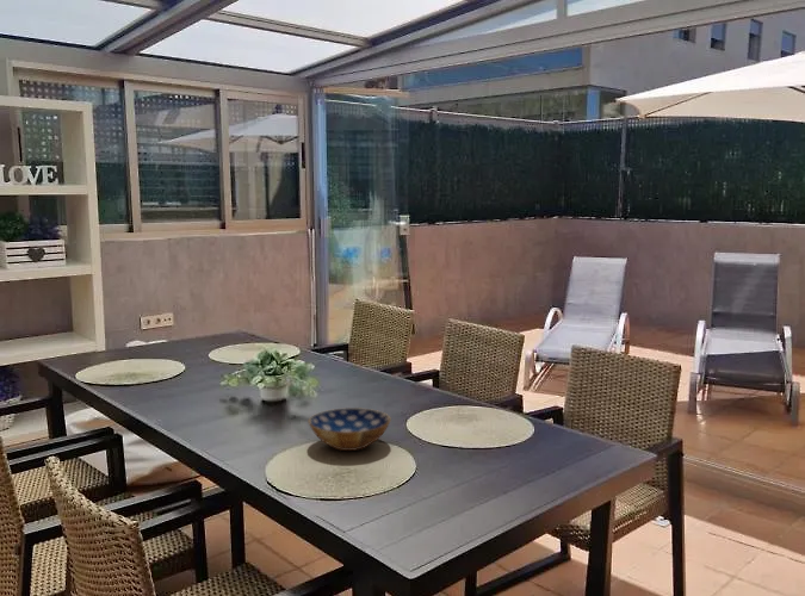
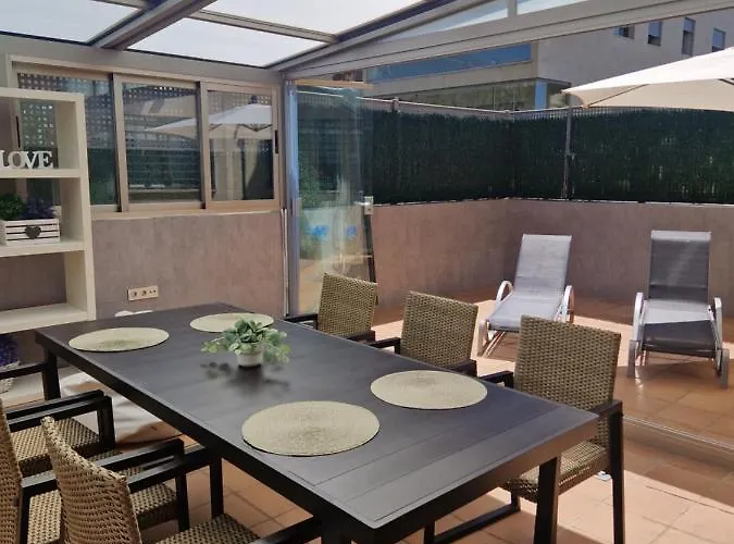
- bowl [306,406,392,452]
